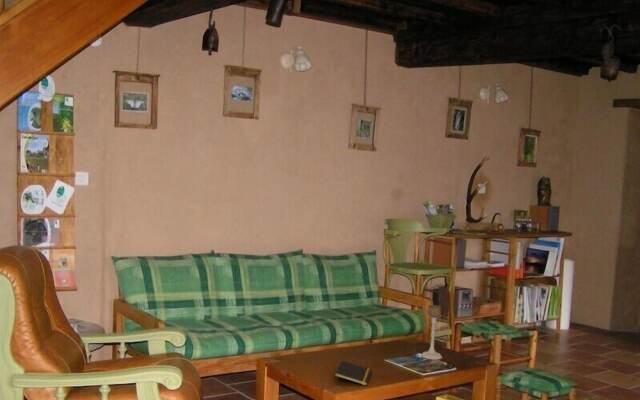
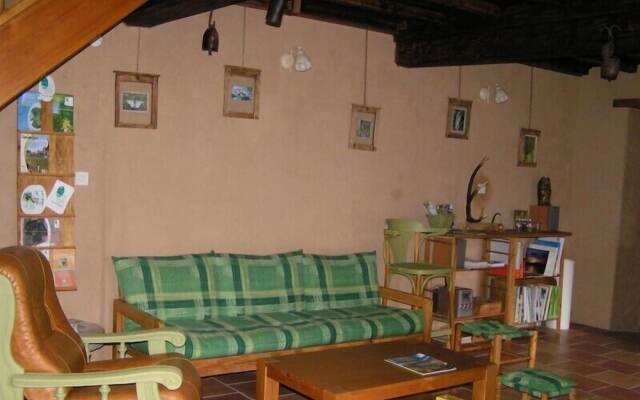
- notepad [334,360,372,386]
- candle holder [420,304,443,361]
